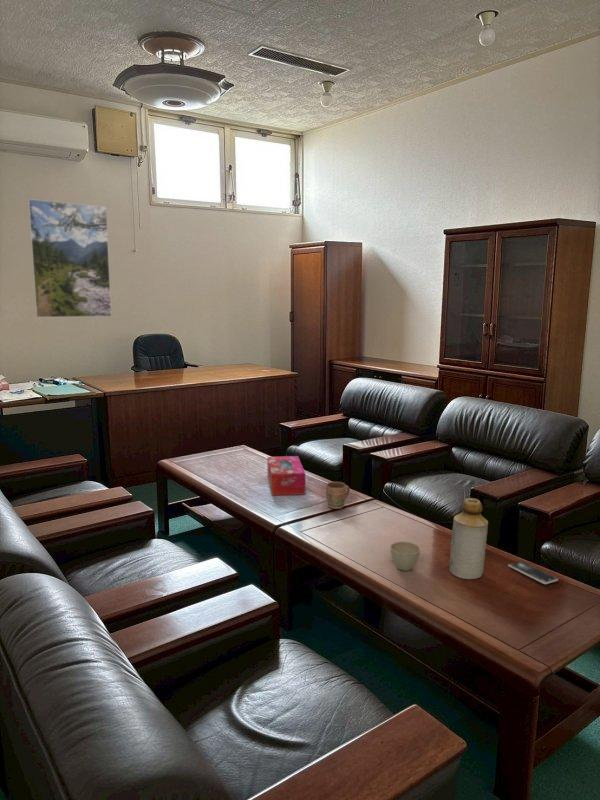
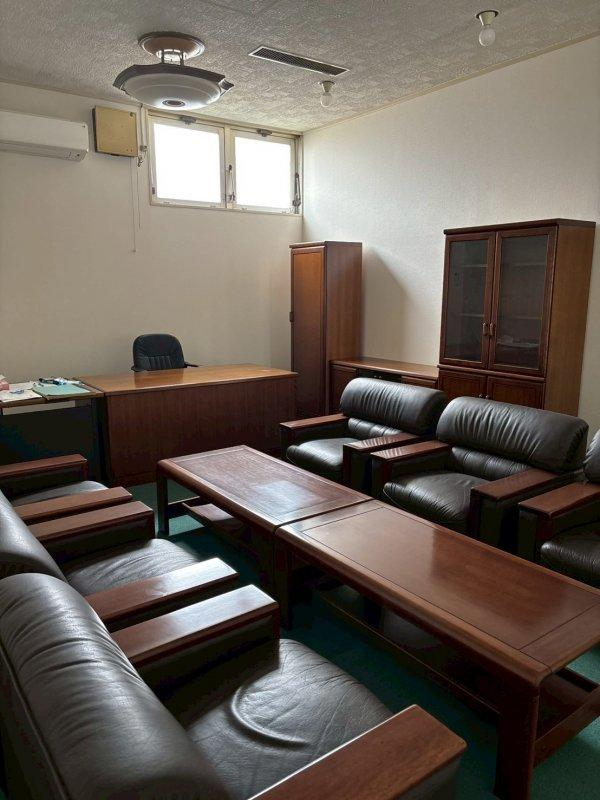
- smartphone [507,560,559,585]
- flower pot [389,540,422,572]
- tissue box [267,455,306,497]
- mug [325,481,351,510]
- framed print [27,198,113,318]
- bottle [448,497,489,580]
